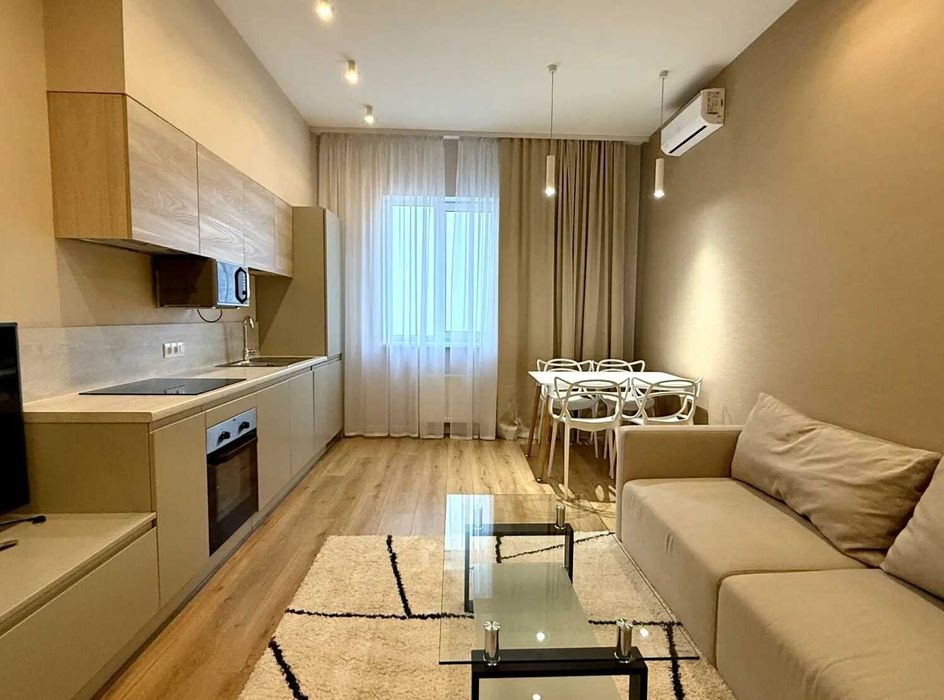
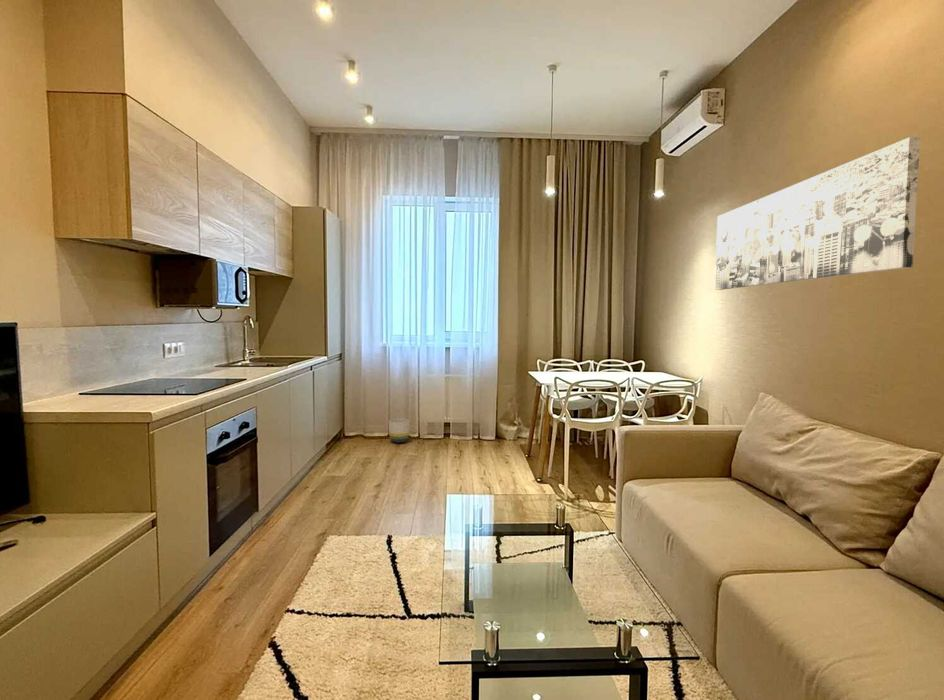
+ wall art [714,136,921,291]
+ planter [388,417,410,444]
